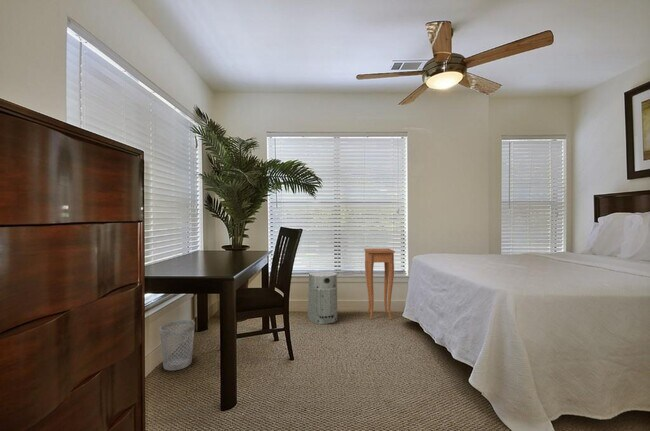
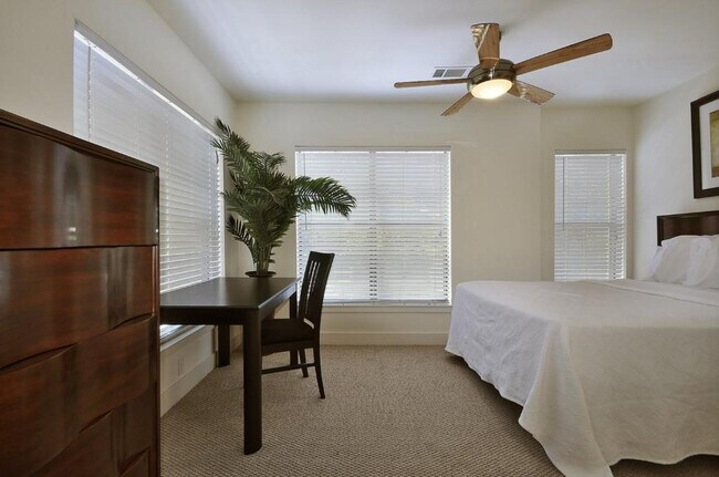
- side table [363,247,396,320]
- wastebasket [159,319,196,372]
- fan [307,270,338,325]
